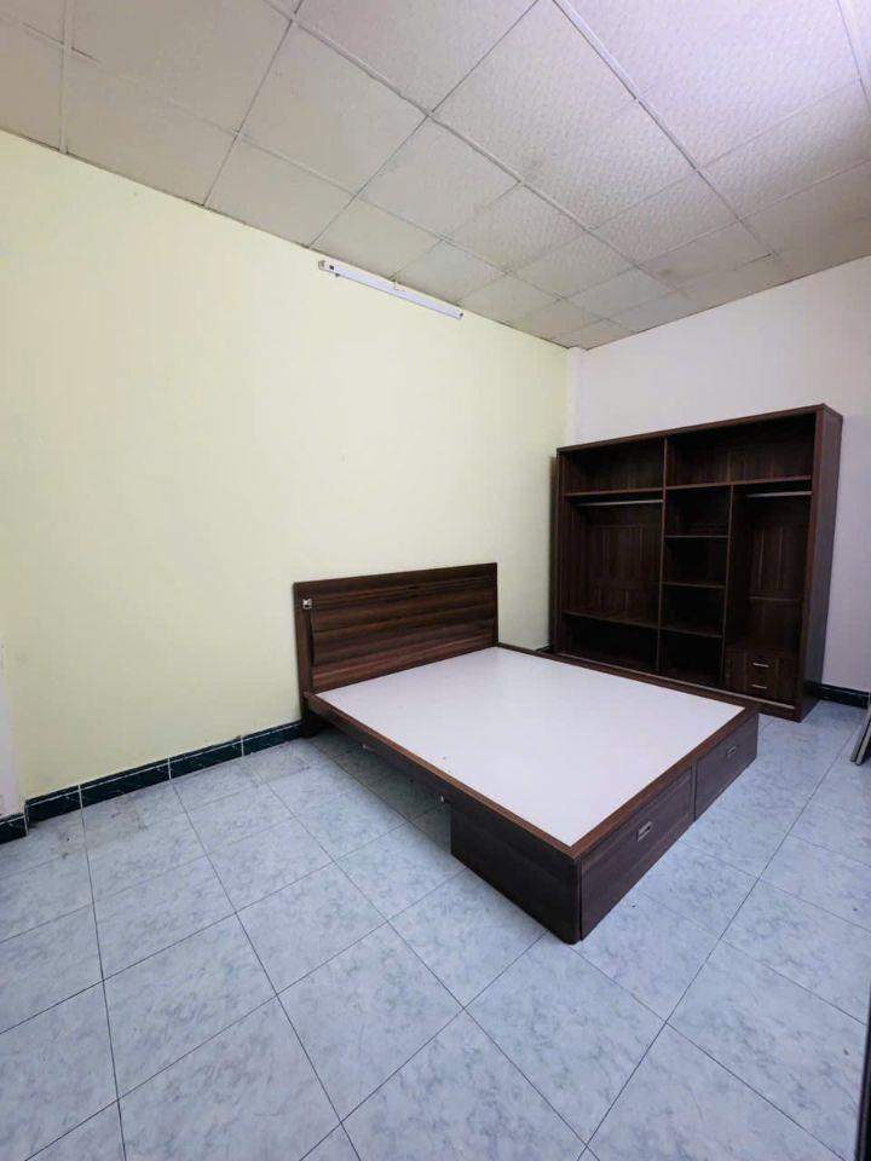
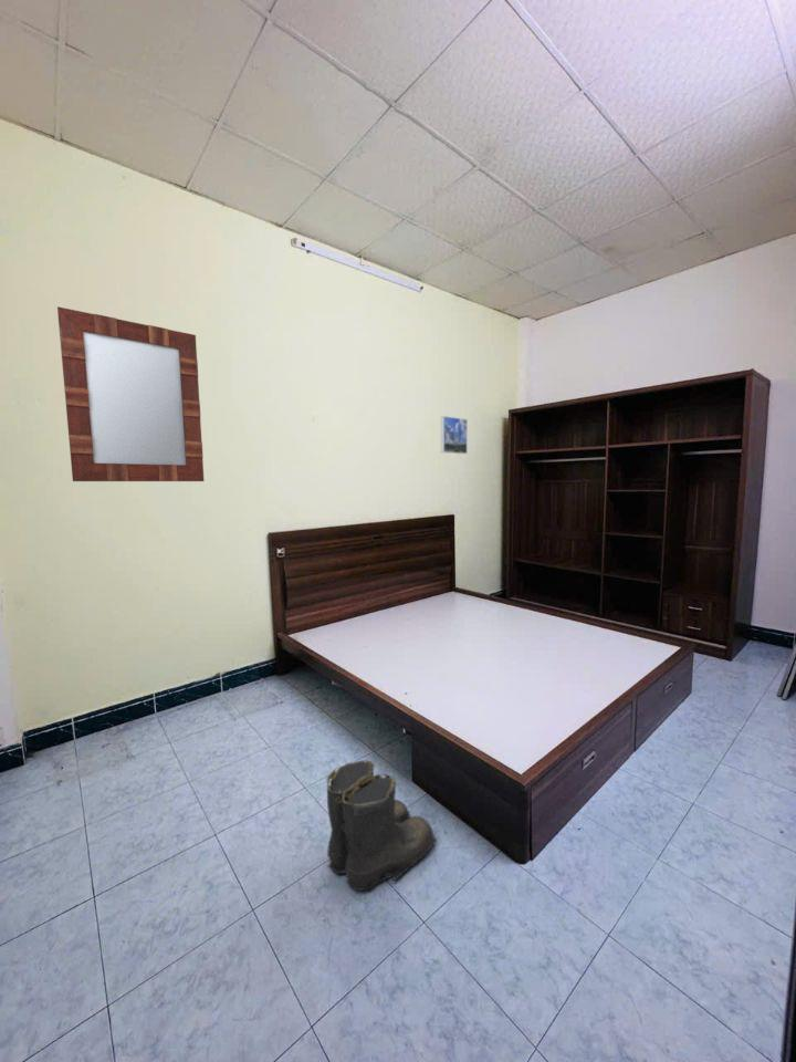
+ home mirror [56,305,206,482]
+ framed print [440,415,469,455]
+ boots [326,759,438,892]
